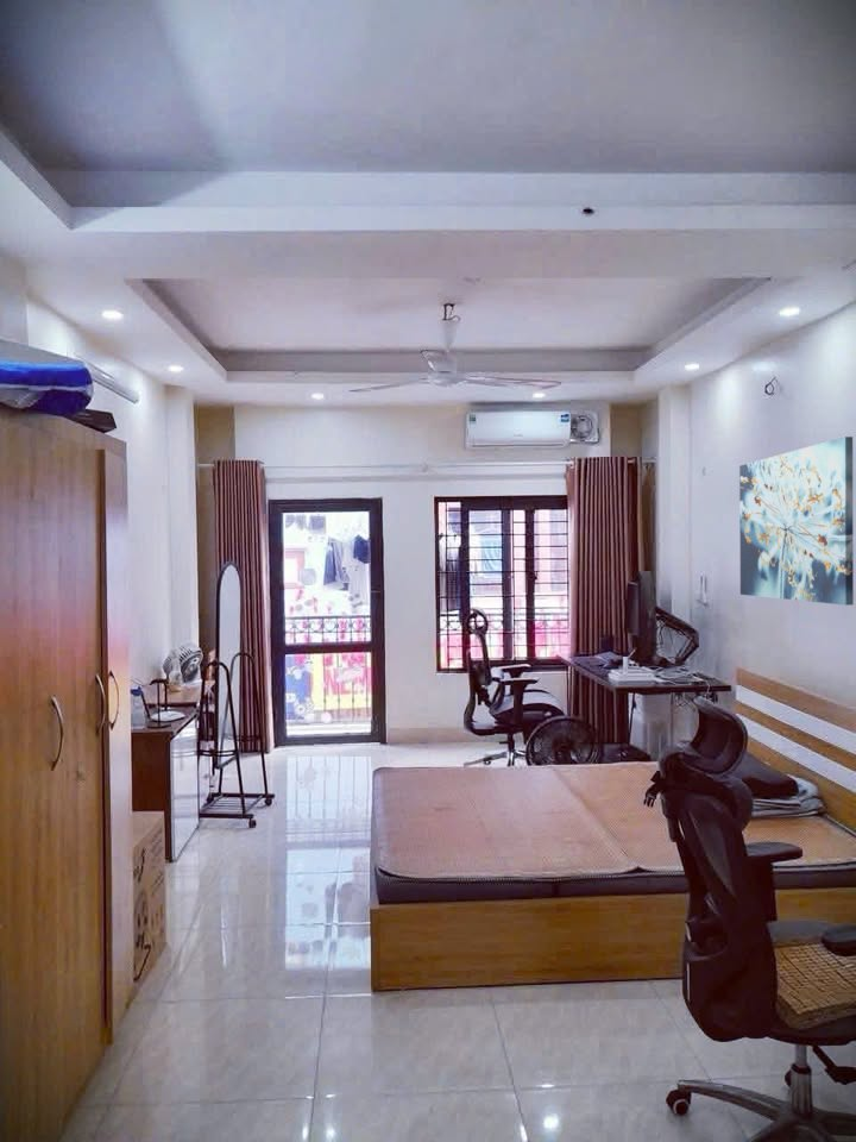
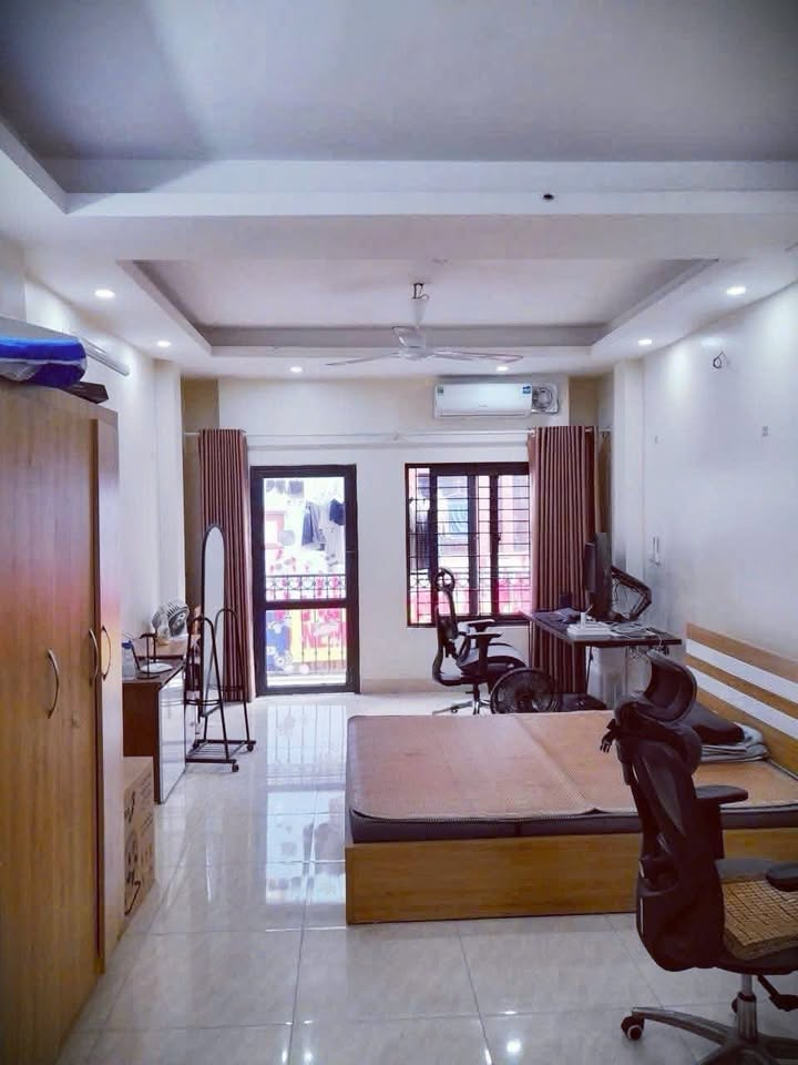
- wall art [738,435,855,607]
